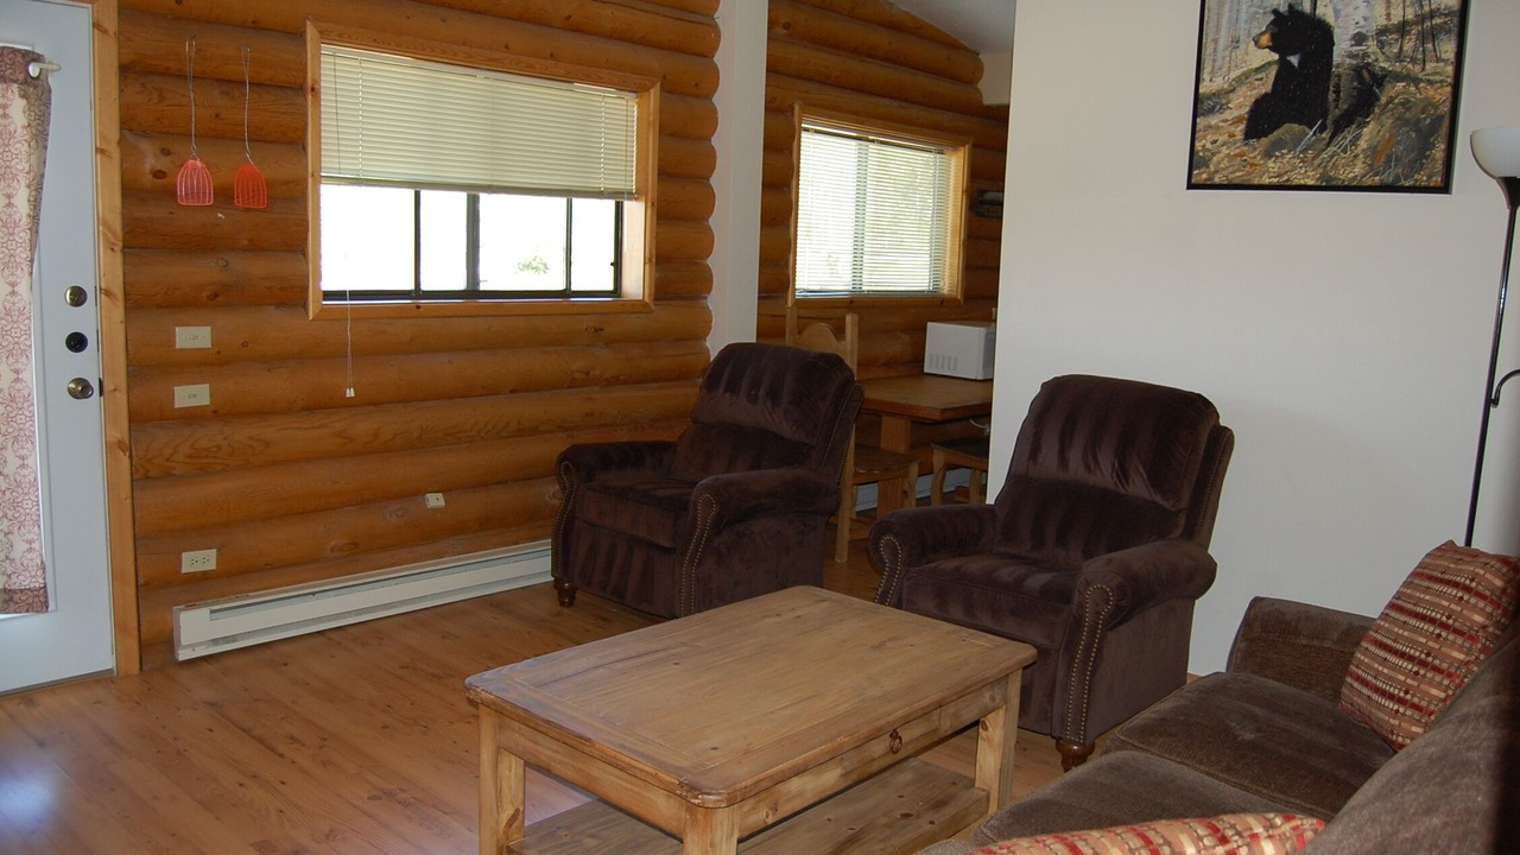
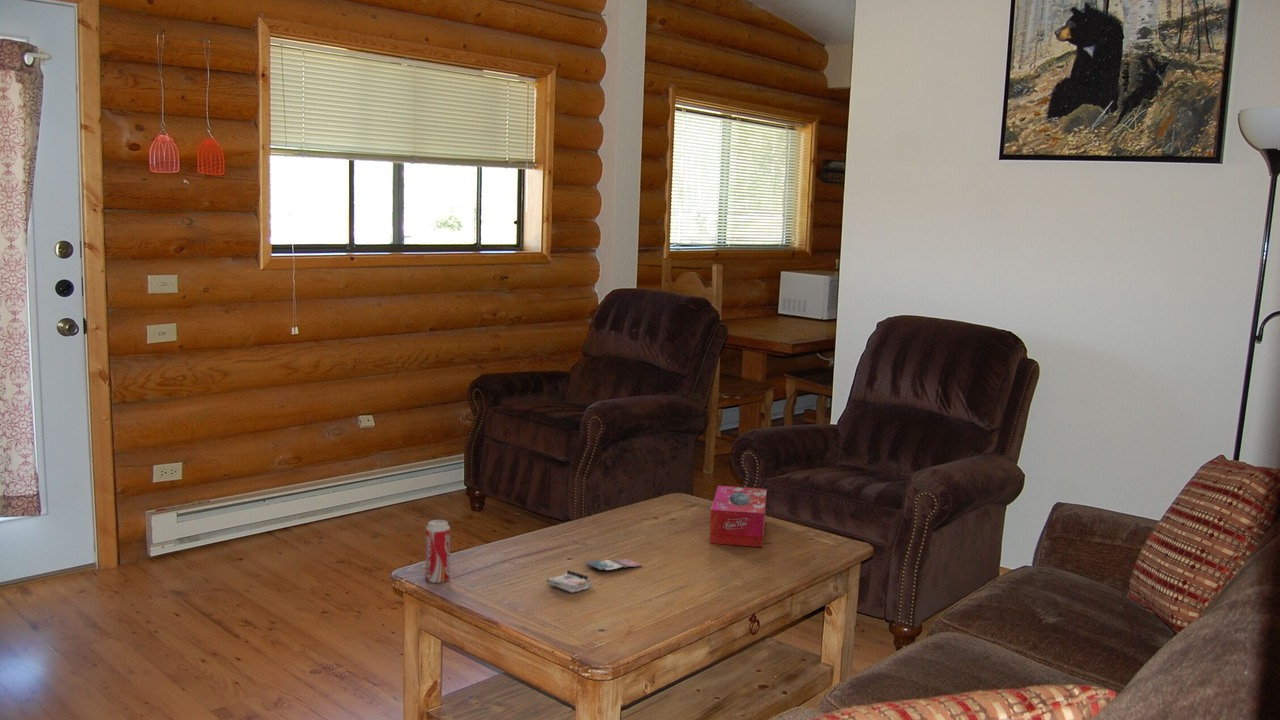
+ tissue box [709,485,768,548]
+ magazine [544,558,644,594]
+ beverage can [424,519,451,584]
